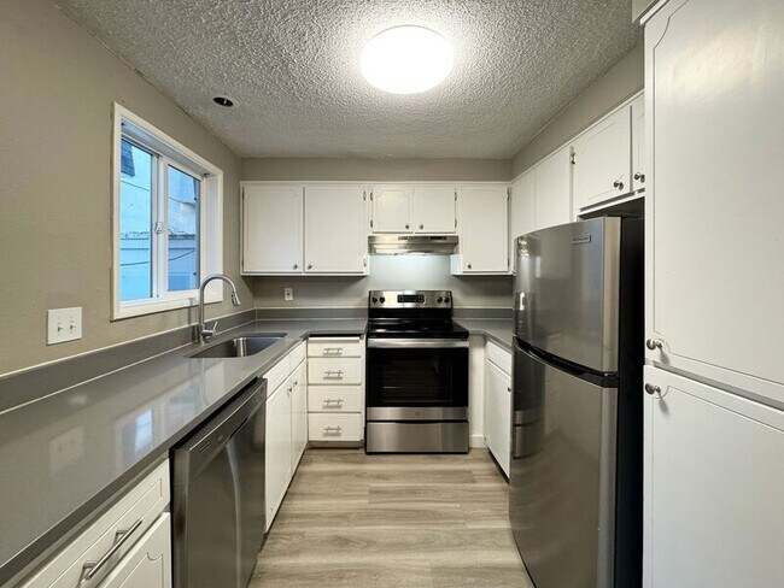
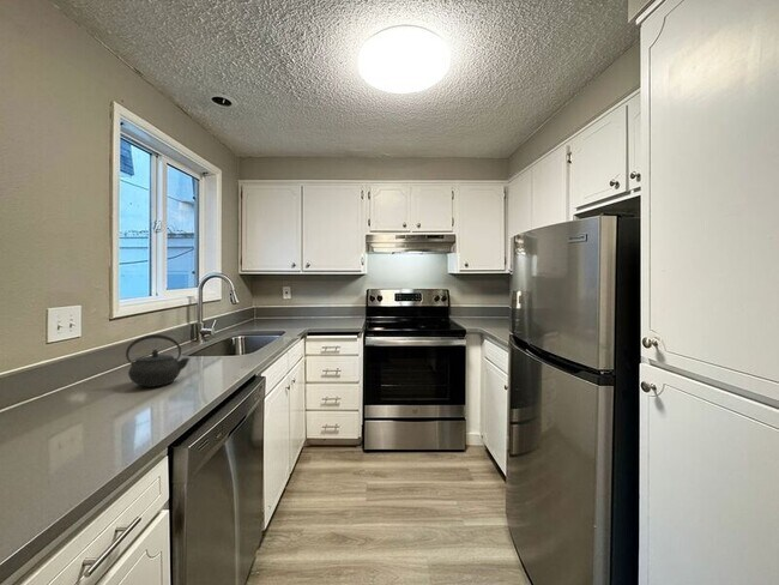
+ kettle [125,333,191,388]
